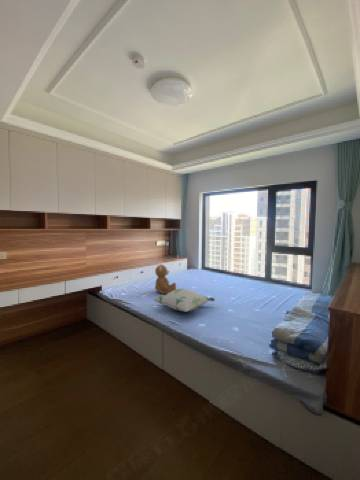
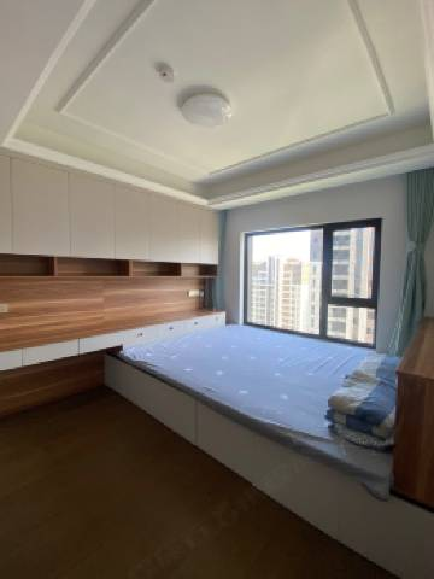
- decorative pillow [153,287,216,313]
- teddy bear [154,263,177,295]
